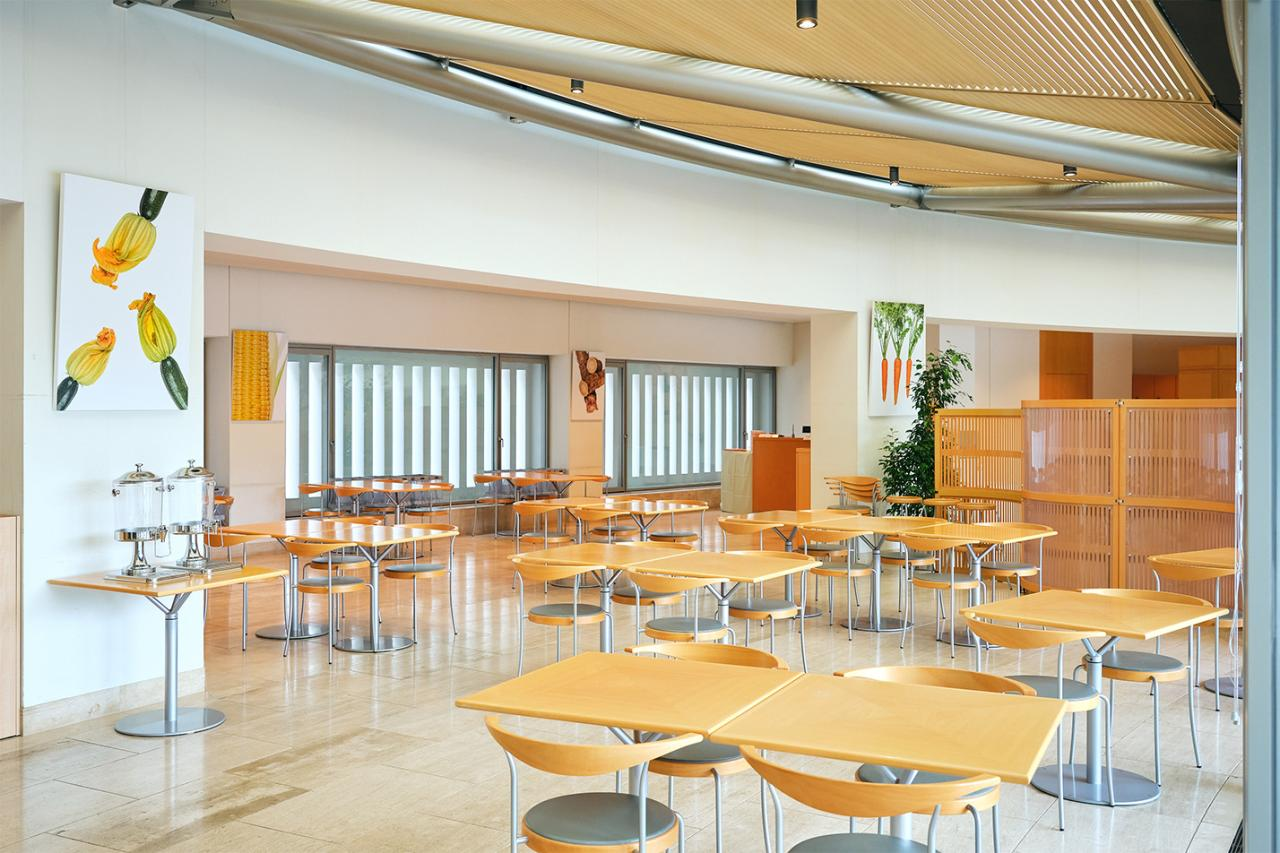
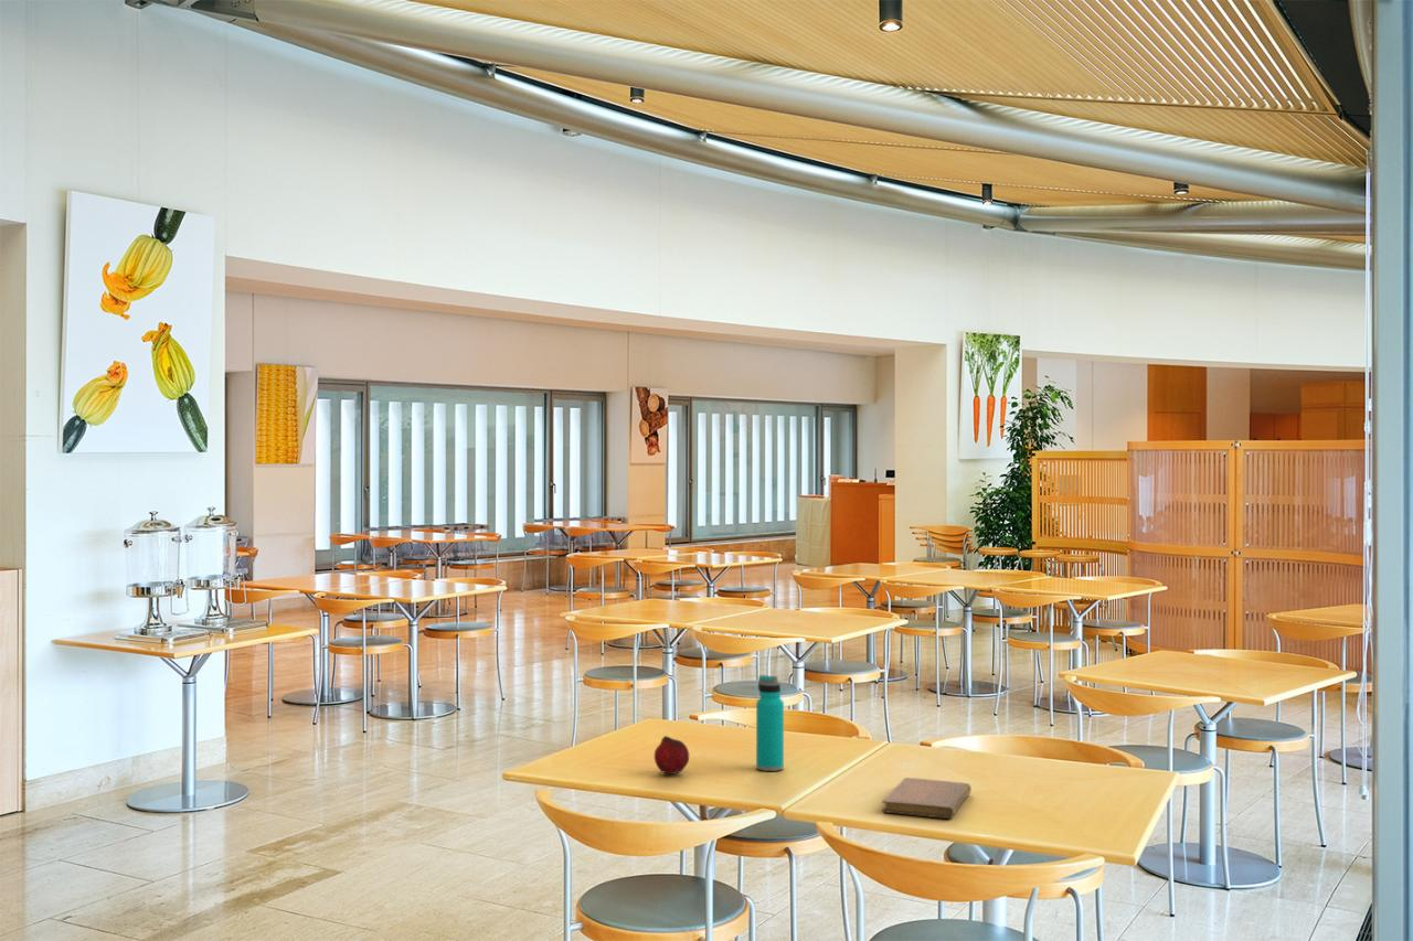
+ water bottle [755,674,785,772]
+ notebook [881,777,973,820]
+ fruit [654,735,690,774]
